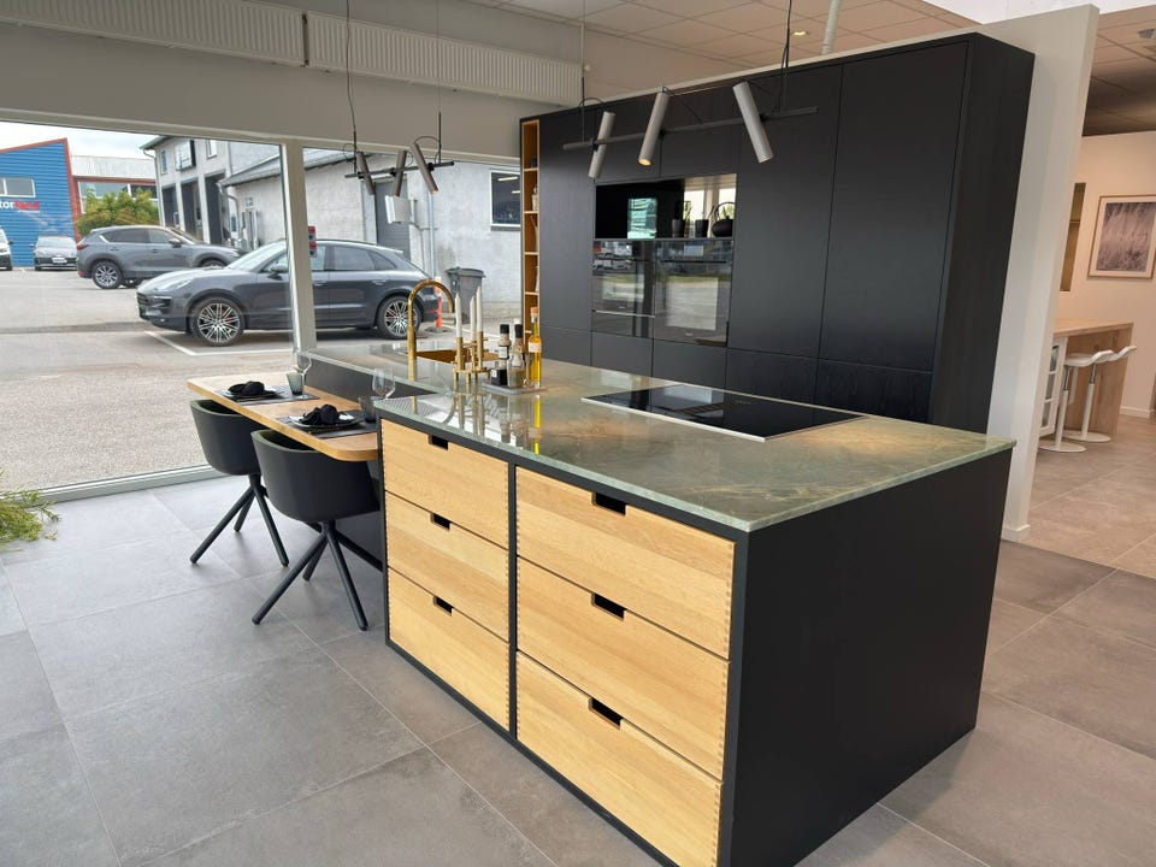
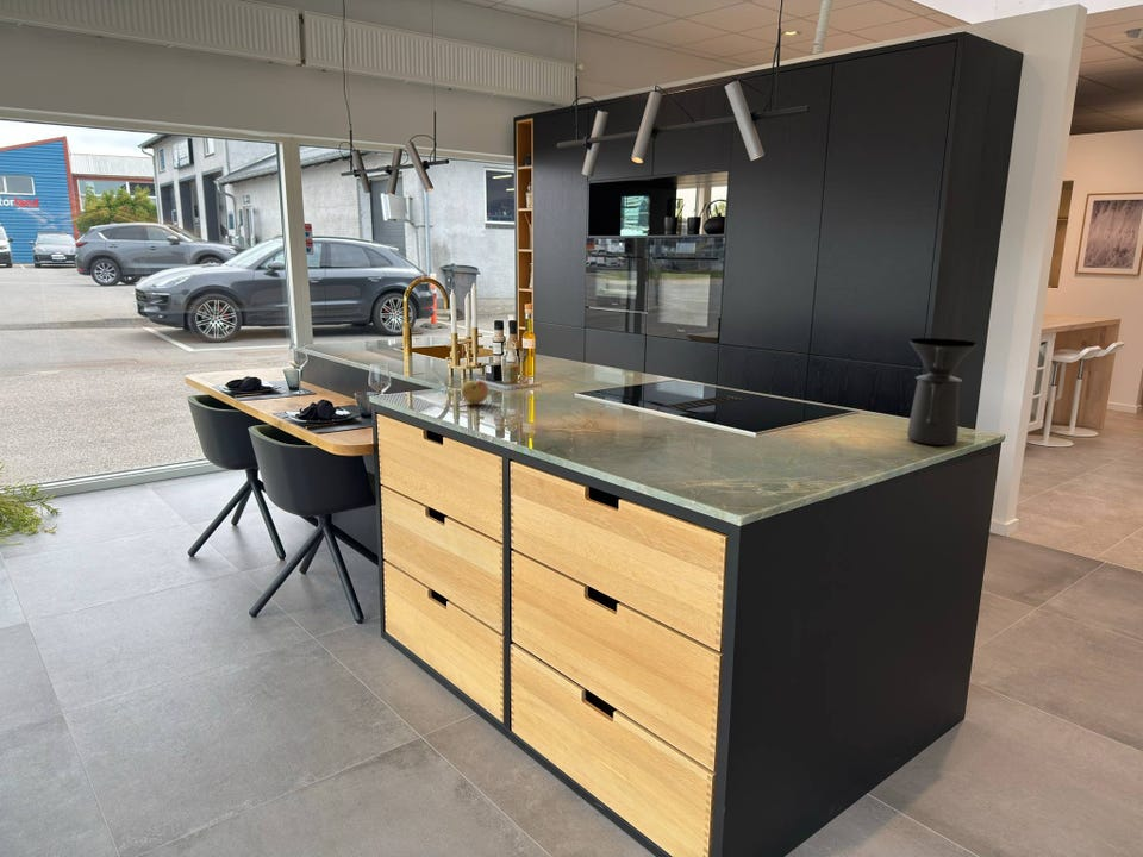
+ fruit [461,380,489,405]
+ coffee maker [906,337,978,446]
